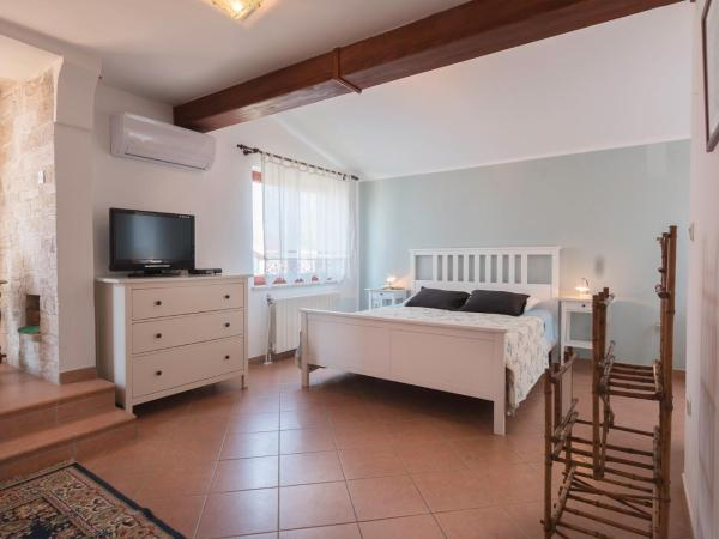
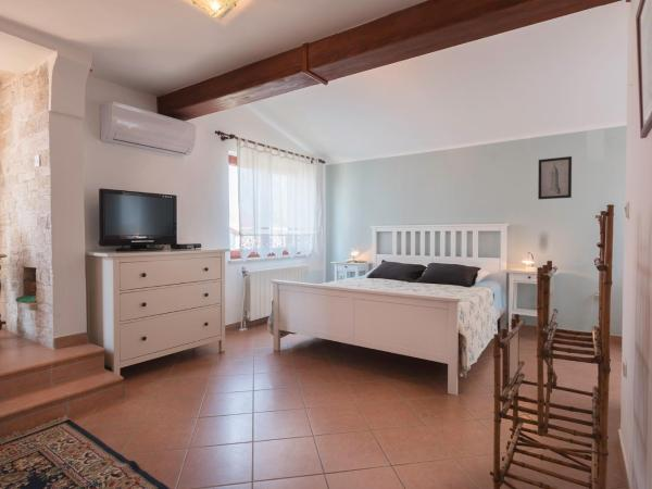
+ wall art [537,155,573,200]
